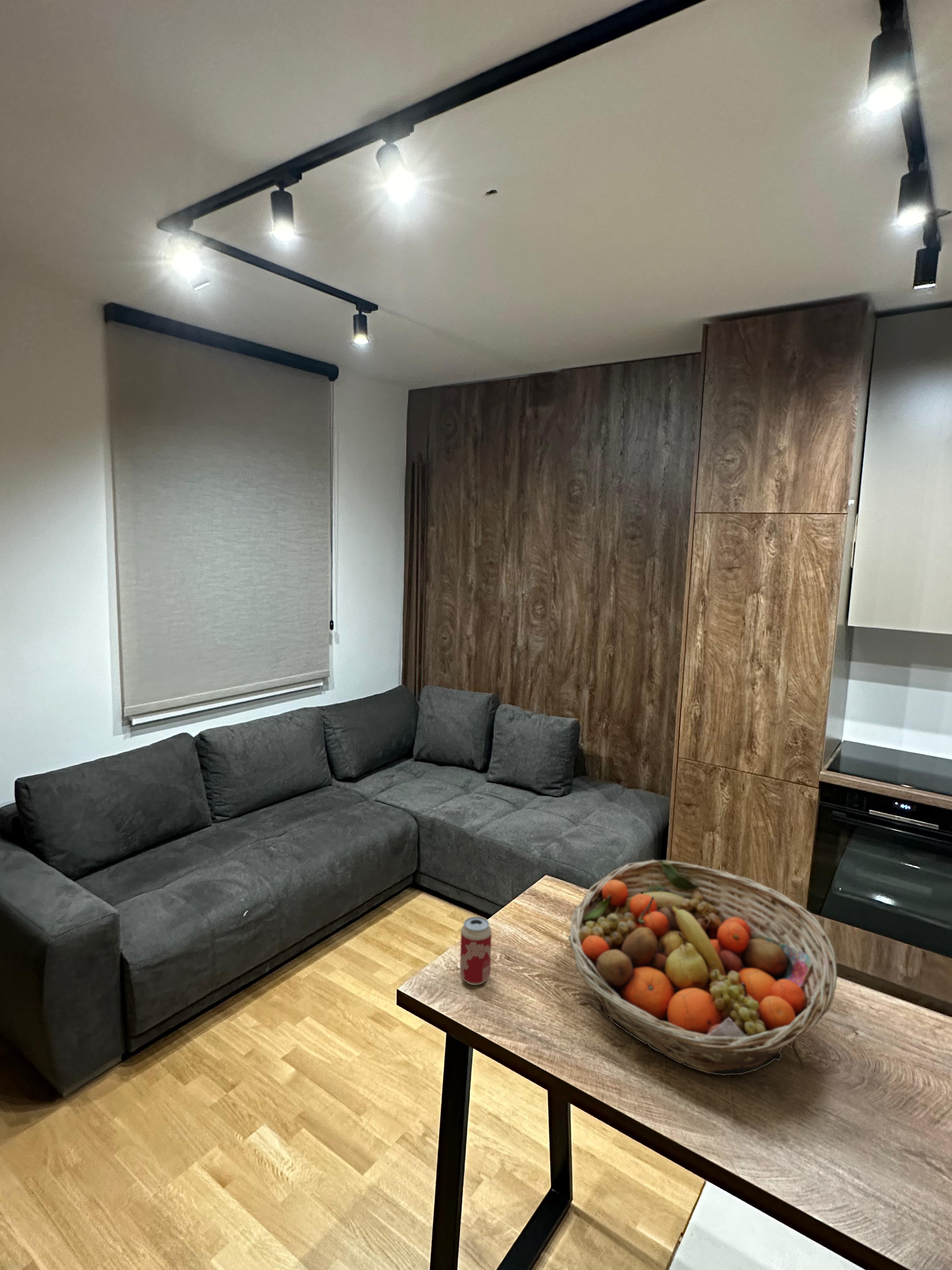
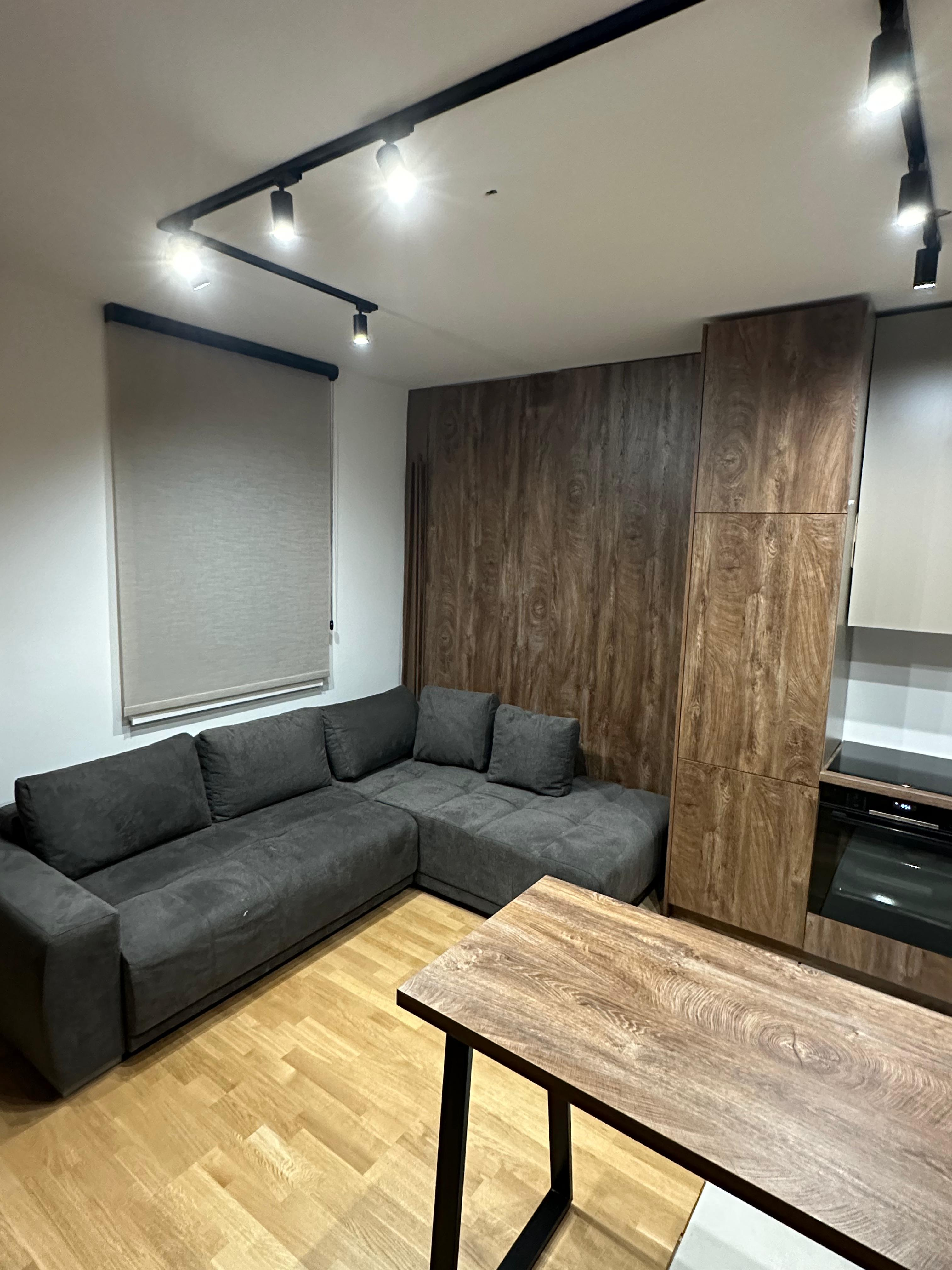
- beverage can [460,916,492,986]
- fruit basket [568,859,837,1076]
